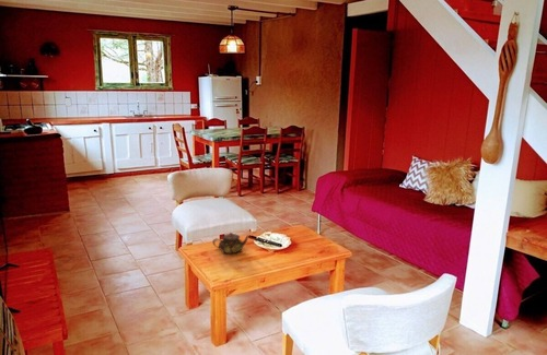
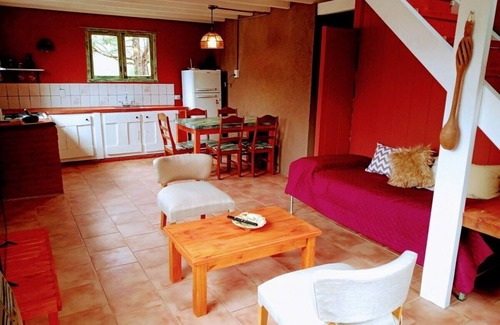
- teapot [212,232,251,255]
